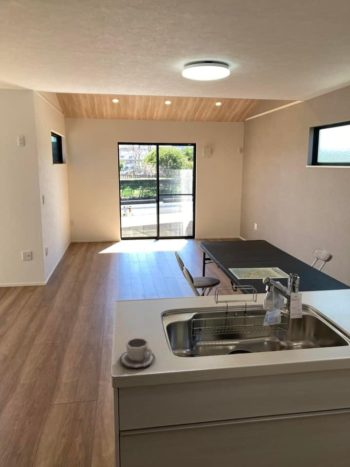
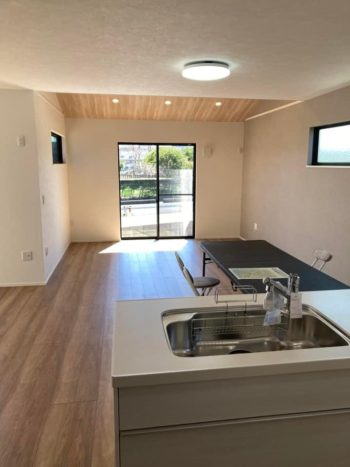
- cup [119,337,156,369]
